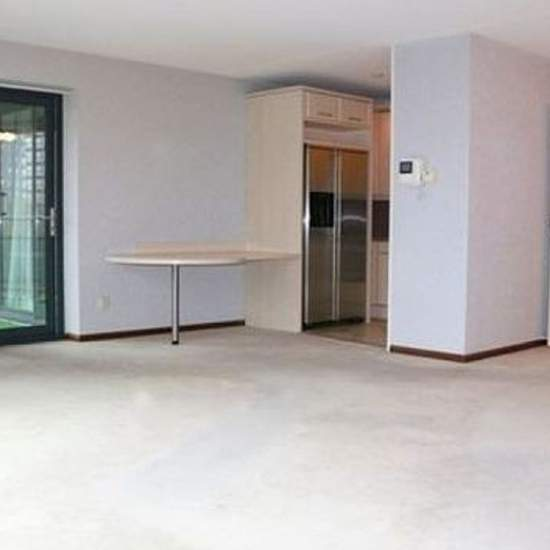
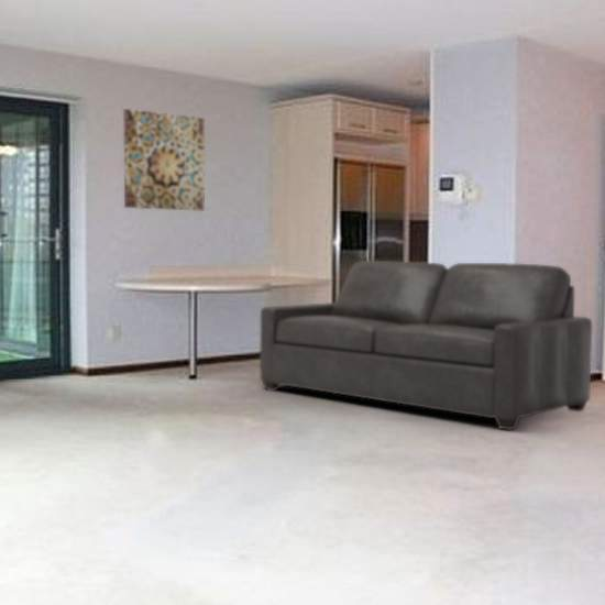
+ wall art [123,108,205,211]
+ sofa [258,260,593,431]
